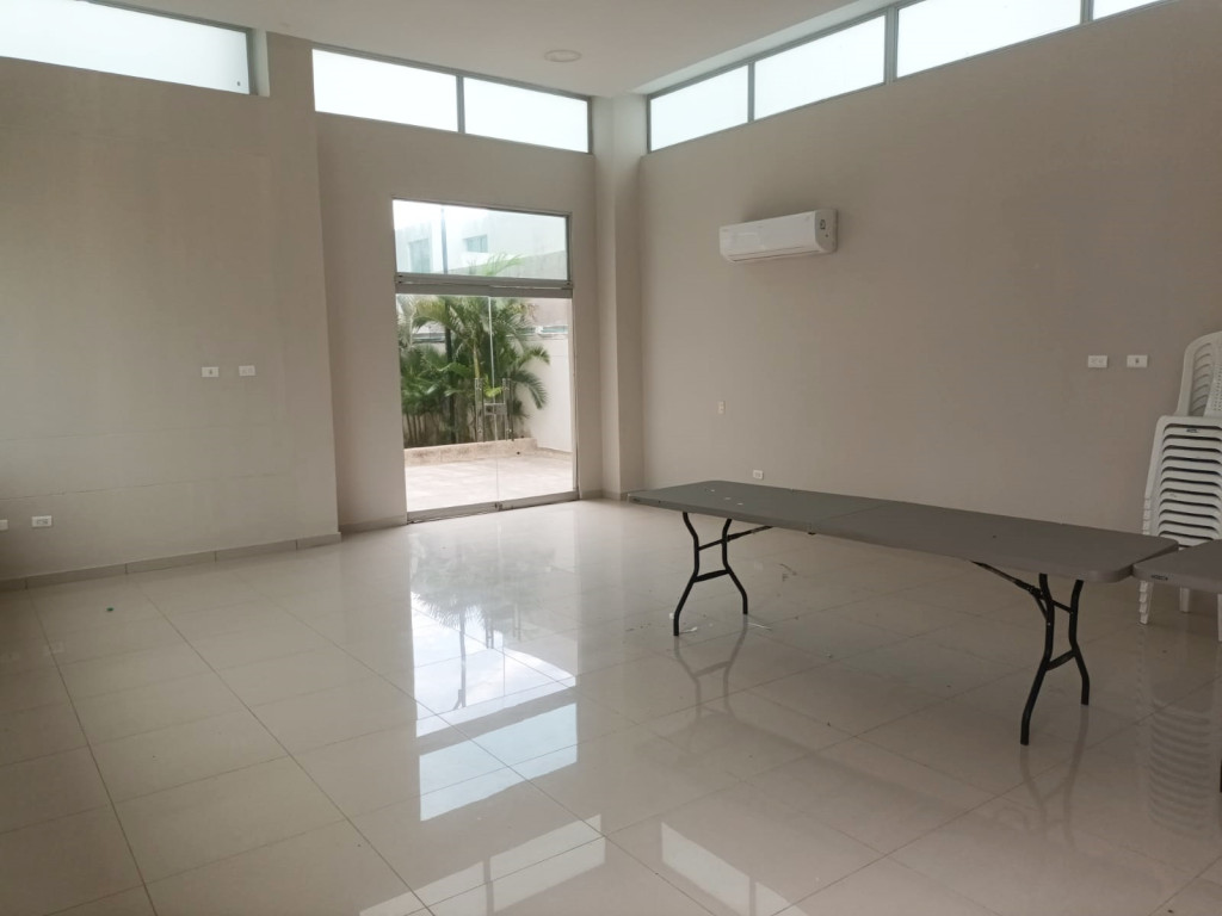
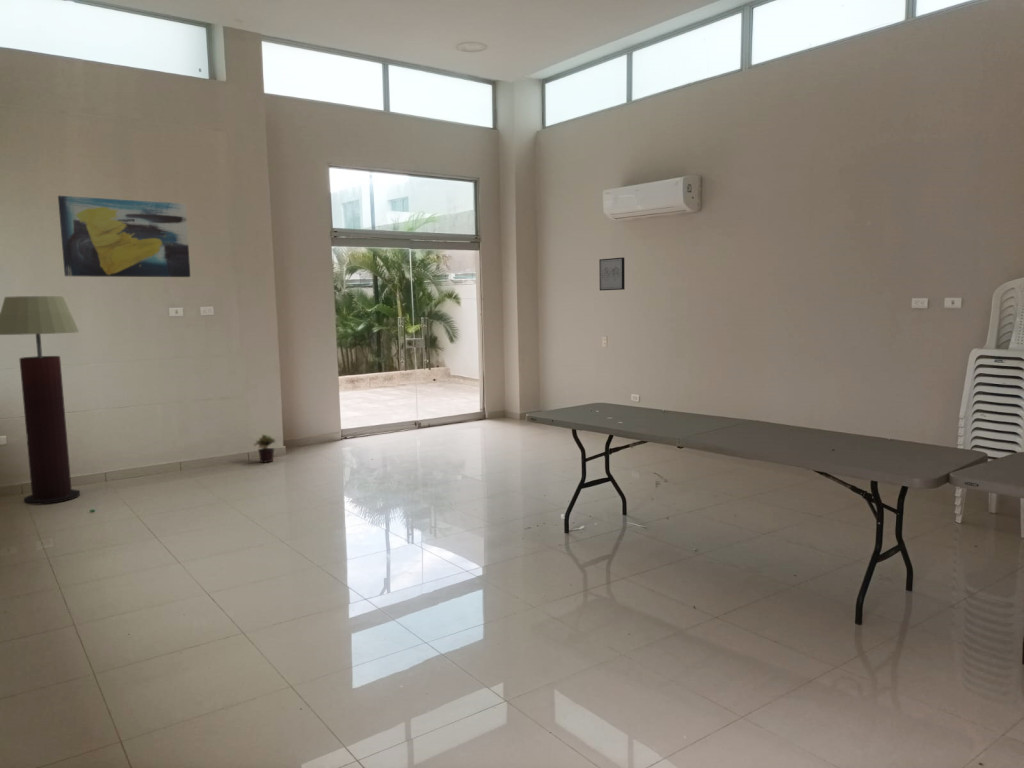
+ floor lamp [0,295,81,506]
+ wall art [598,256,626,291]
+ potted plant [253,434,276,464]
+ wall art [57,195,191,278]
